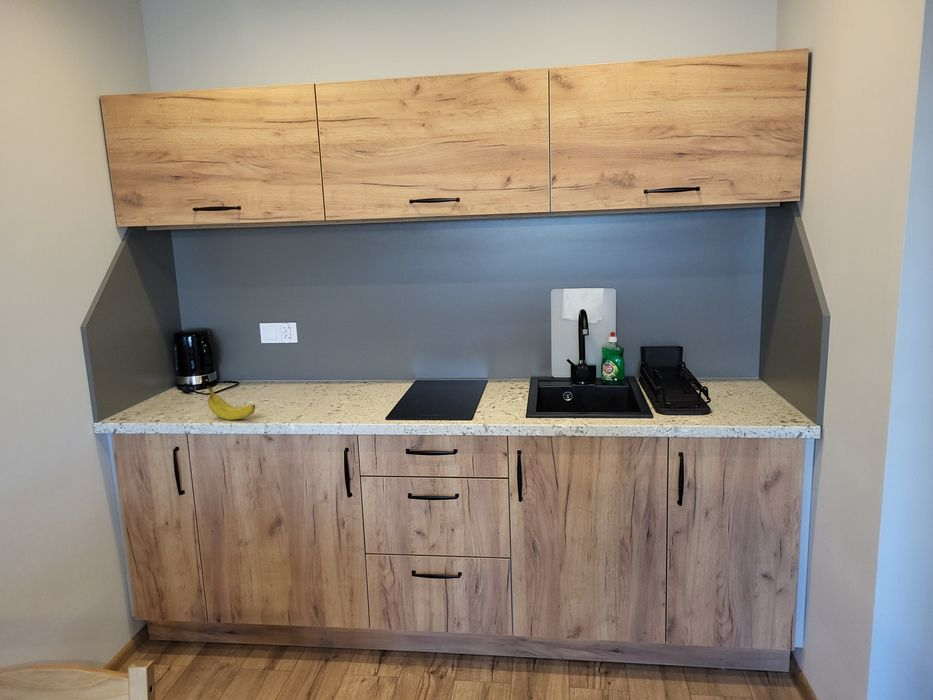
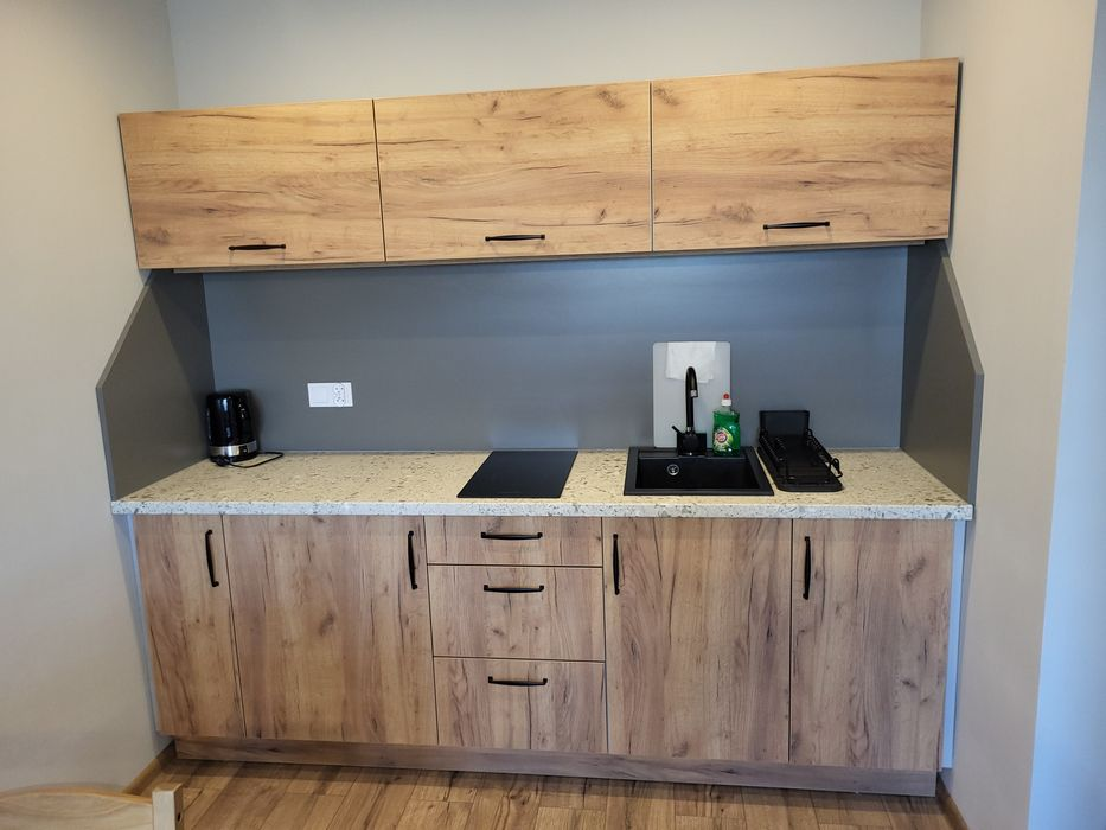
- fruit [206,385,256,421]
